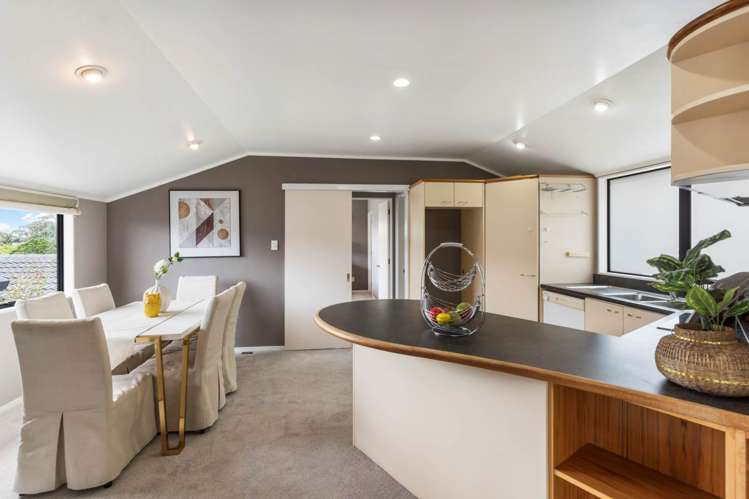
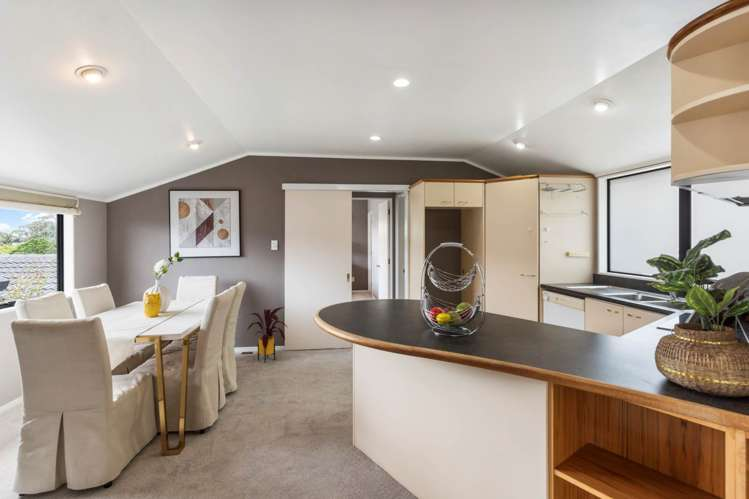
+ house plant [245,306,290,364]
